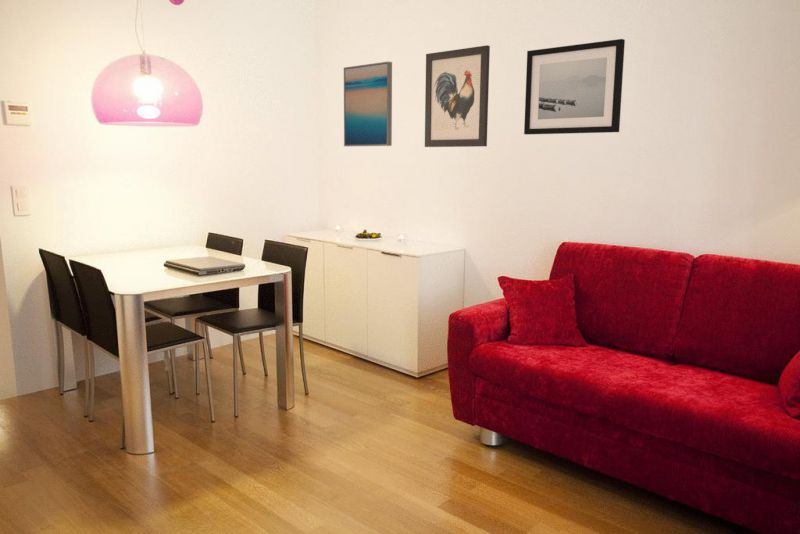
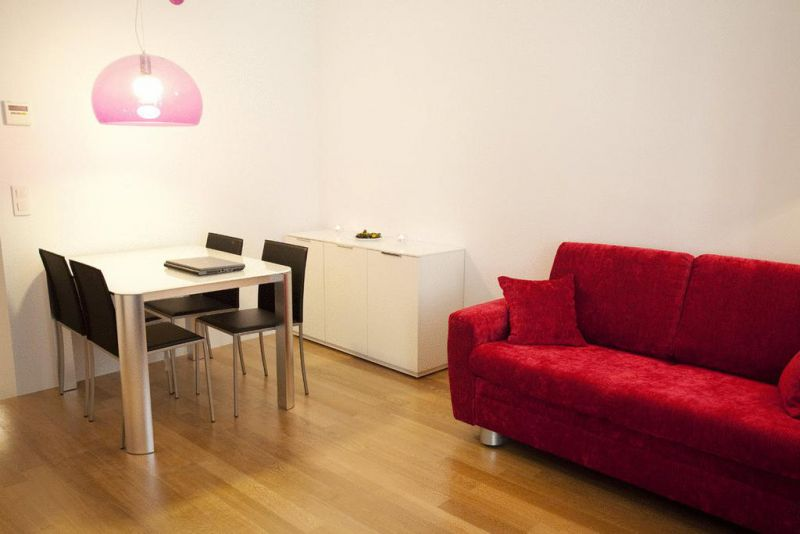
- wall art [424,44,491,148]
- wall art [523,38,626,135]
- wall art [343,61,393,147]
